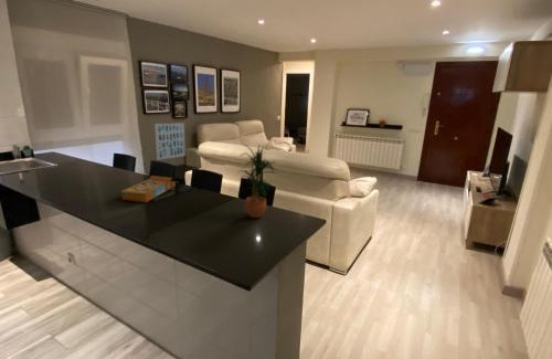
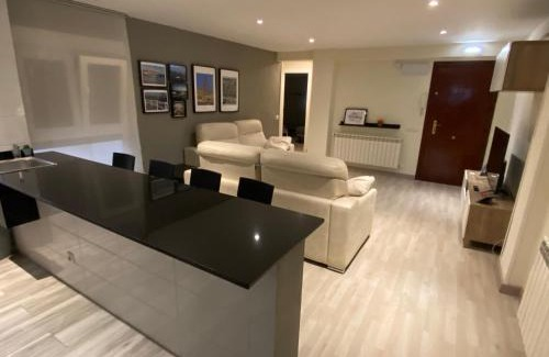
- wall art [153,122,187,161]
- potted plant [238,144,278,219]
- cereal box [120,175,177,203]
